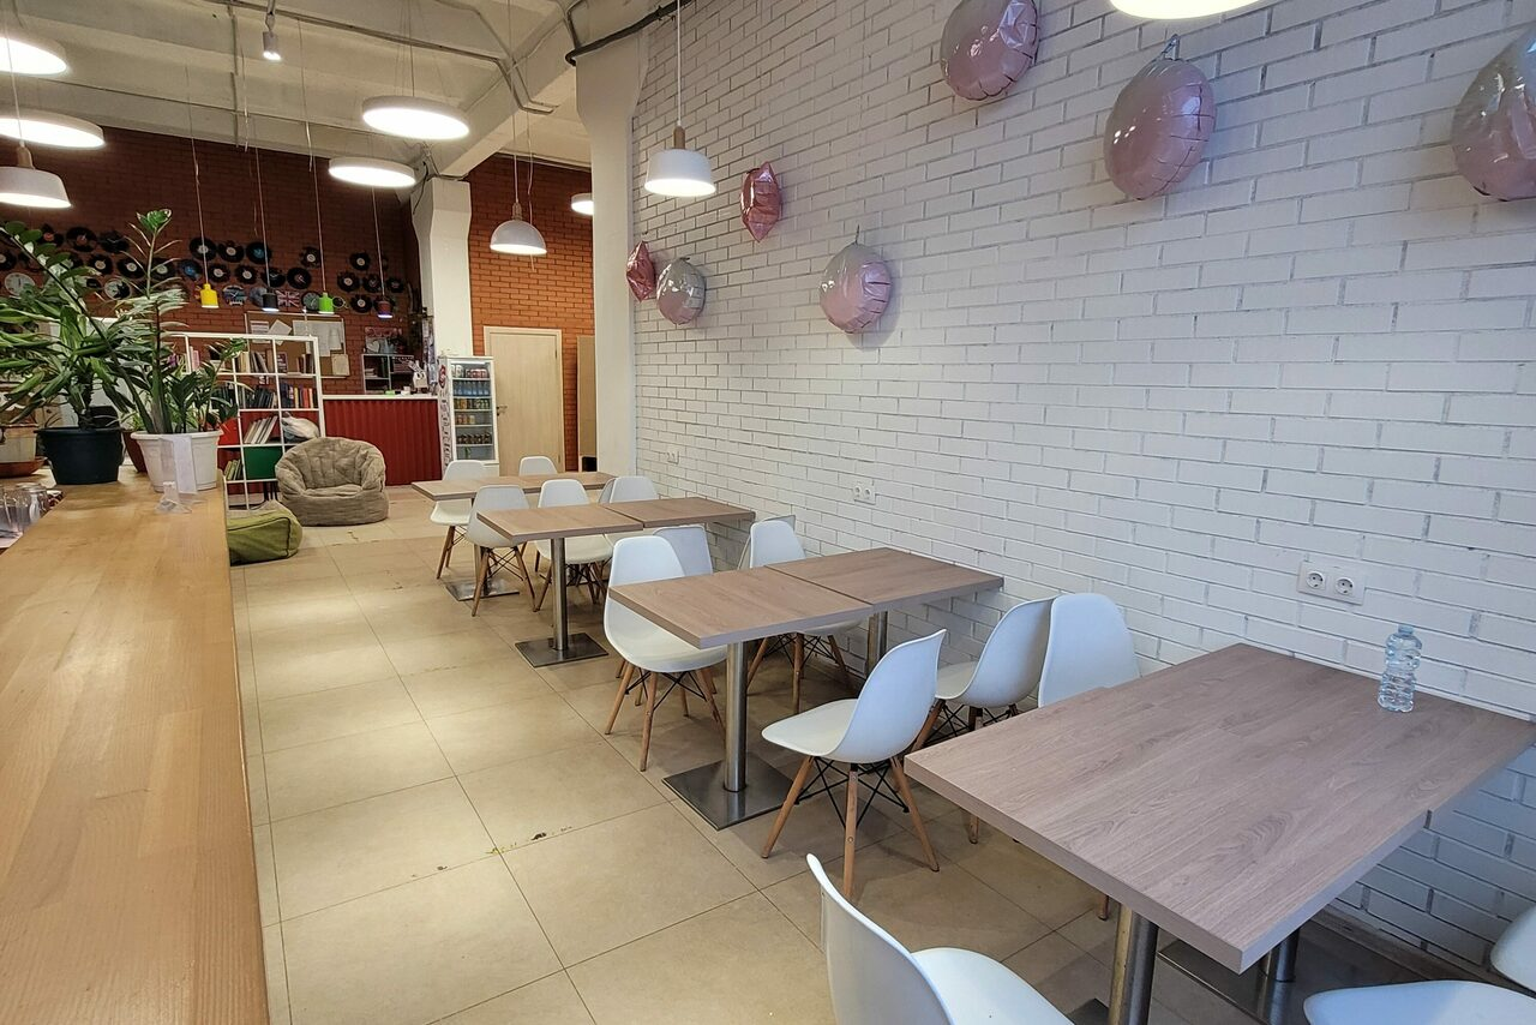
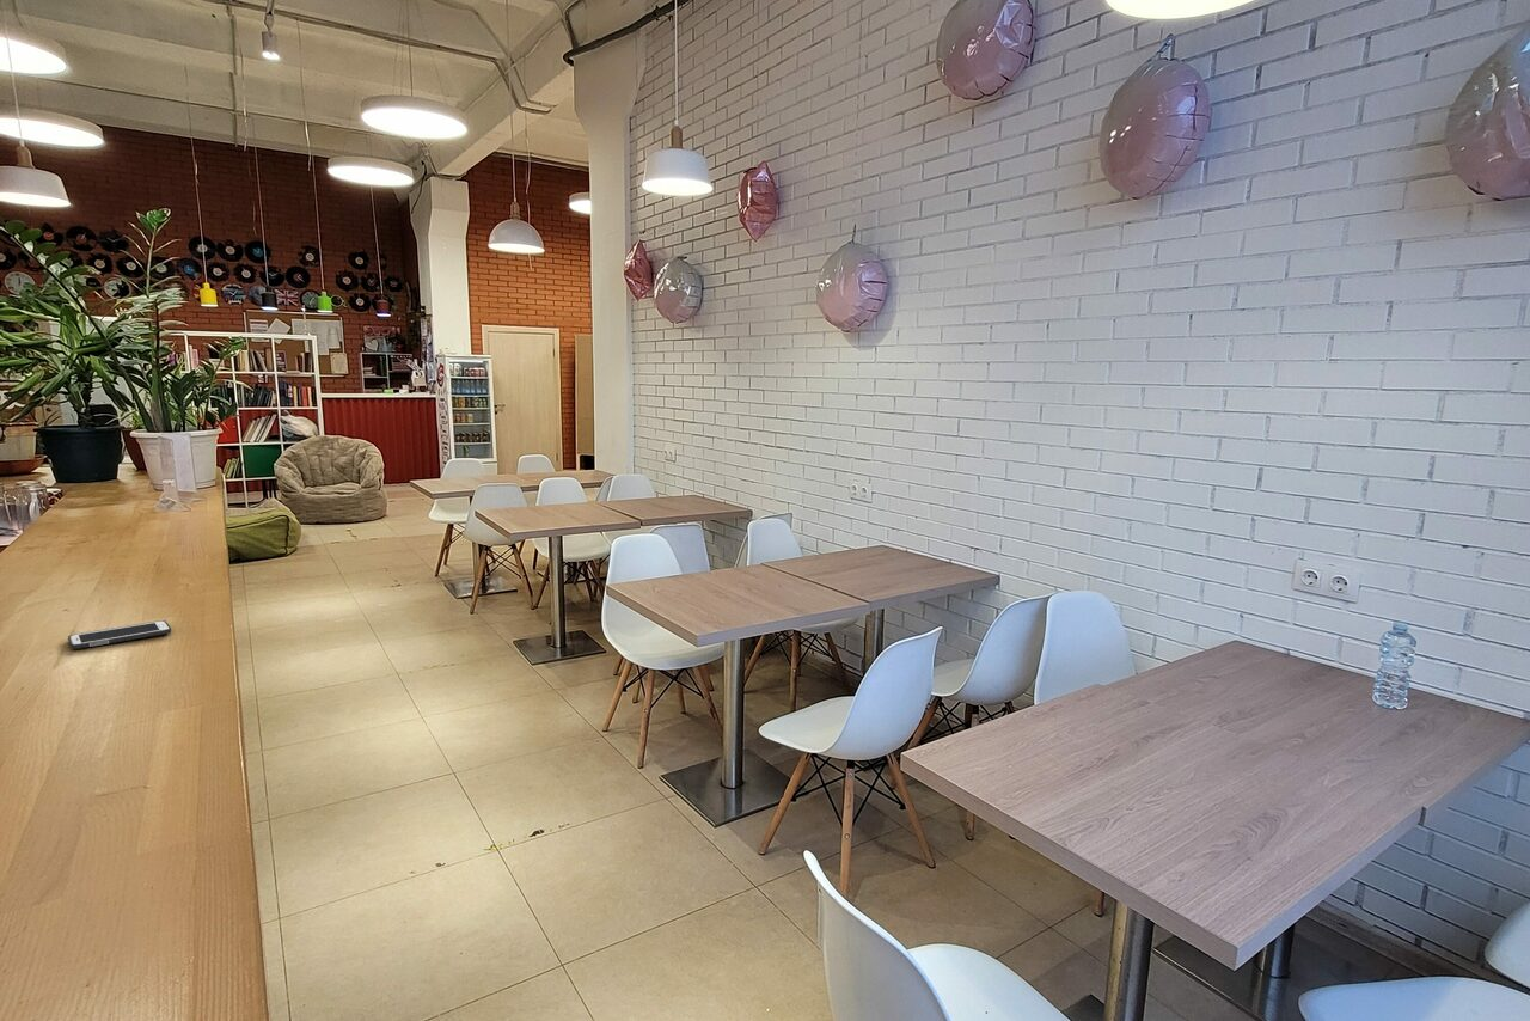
+ cell phone [67,619,172,650]
